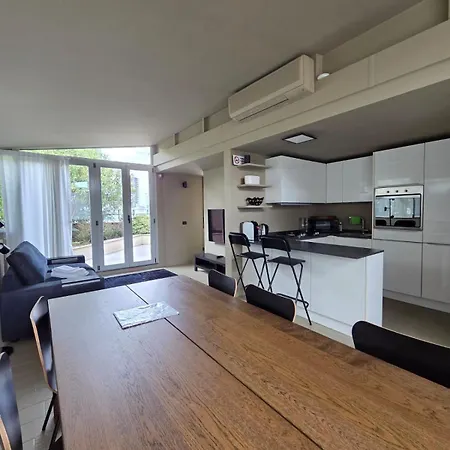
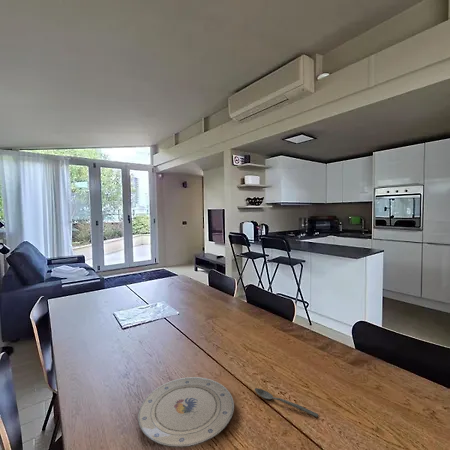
+ spoon [254,387,319,418]
+ plate [137,376,235,449]
